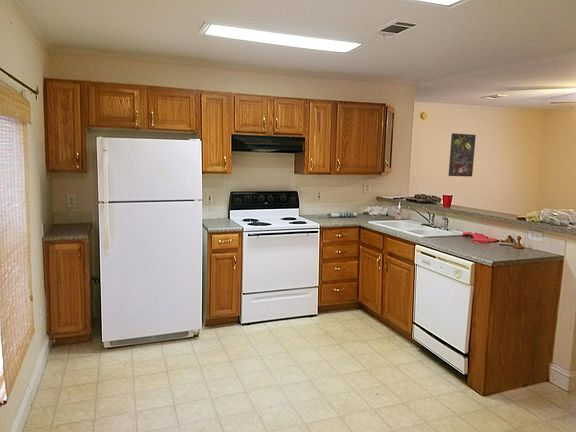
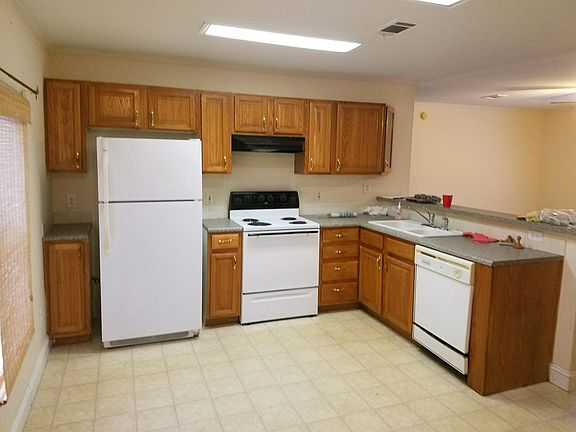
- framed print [448,132,477,178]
